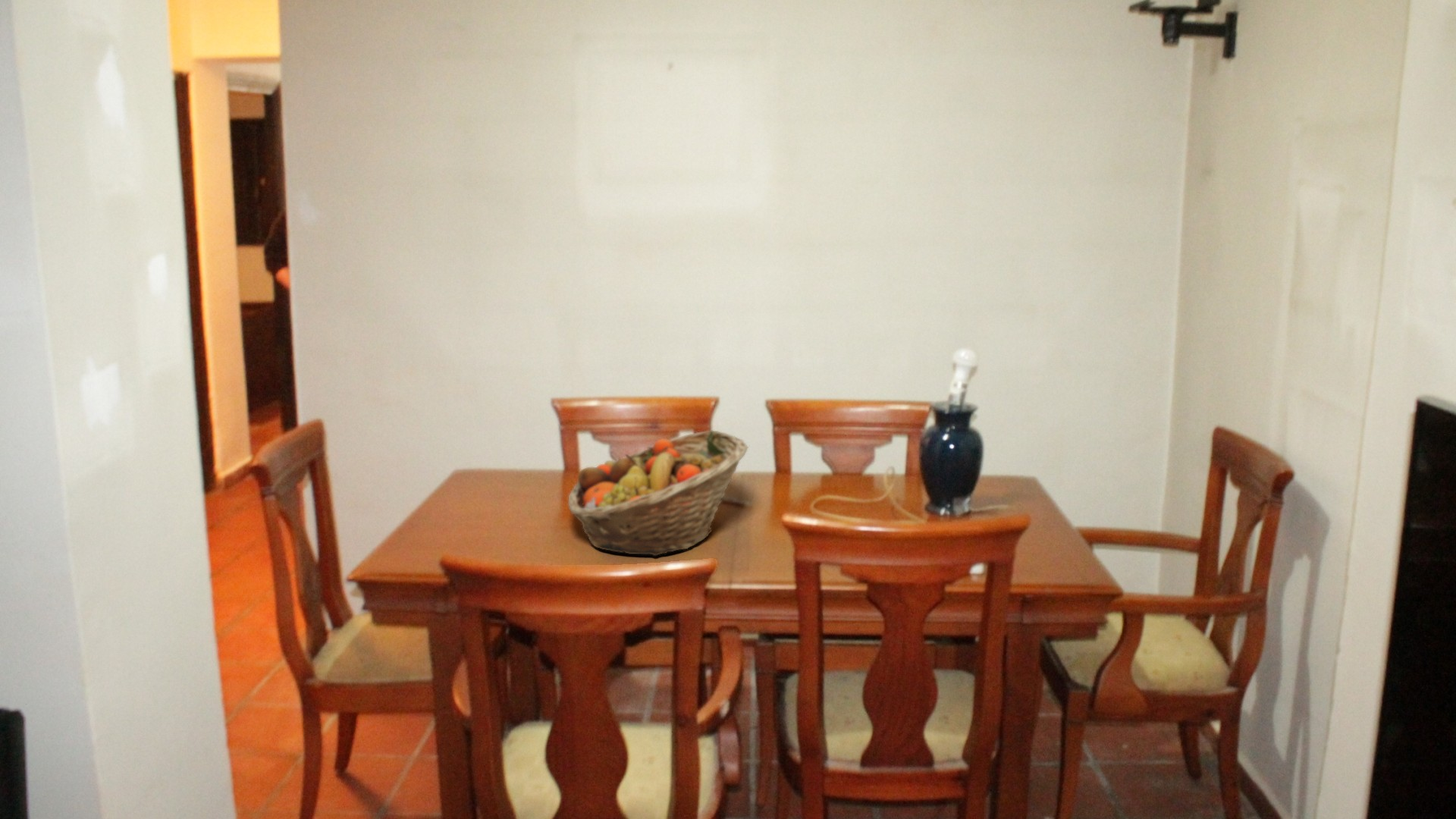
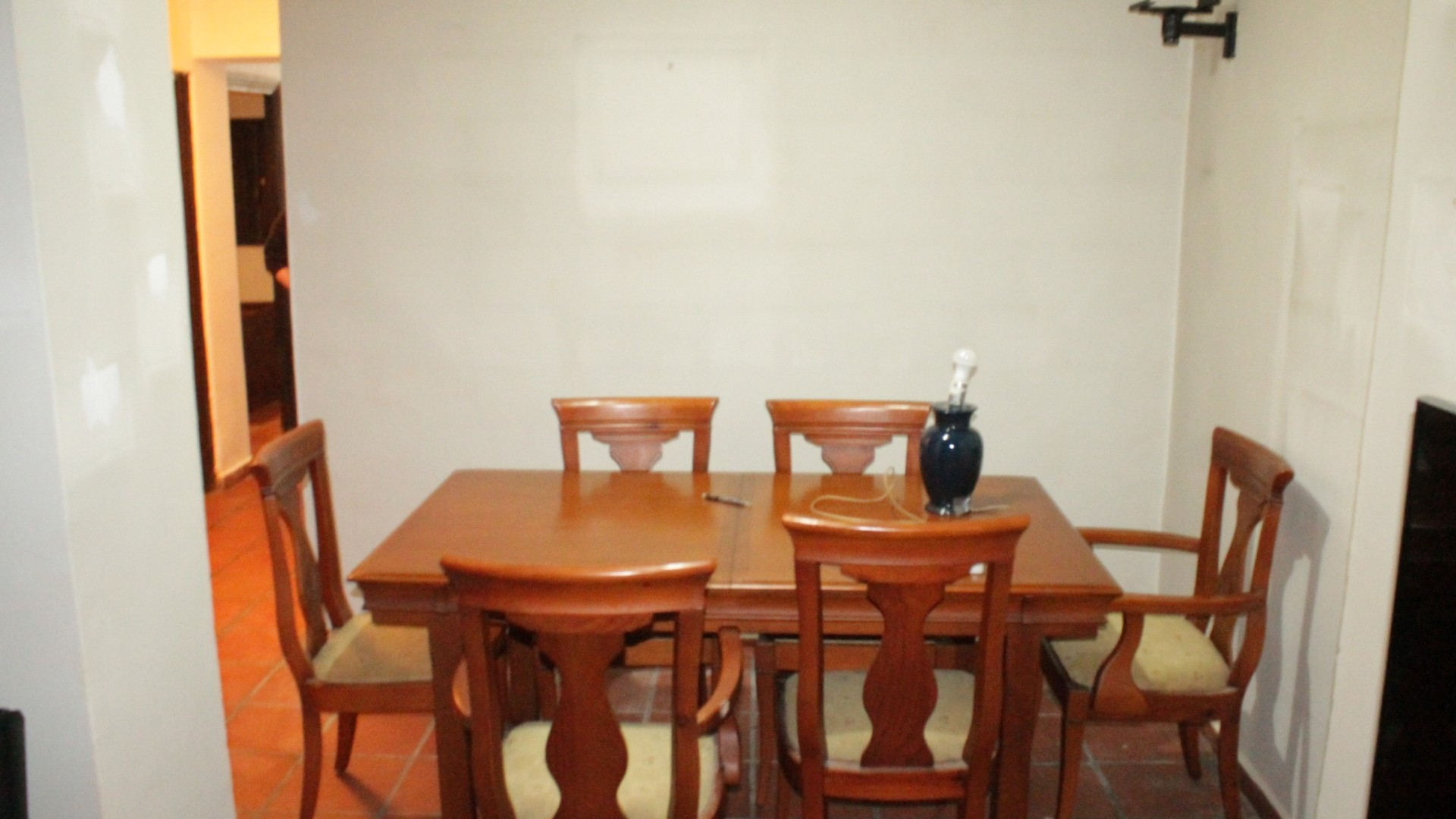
- fruit basket [567,429,749,557]
